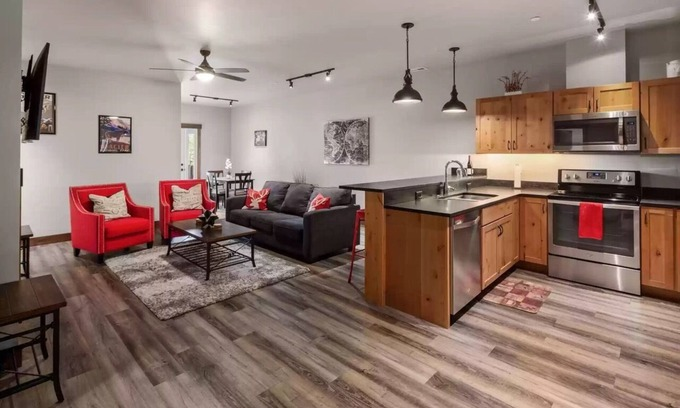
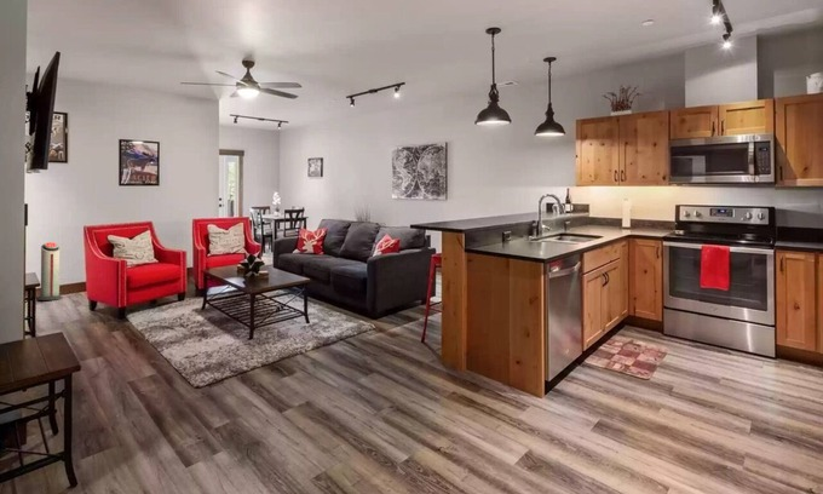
+ air purifier [35,241,64,301]
